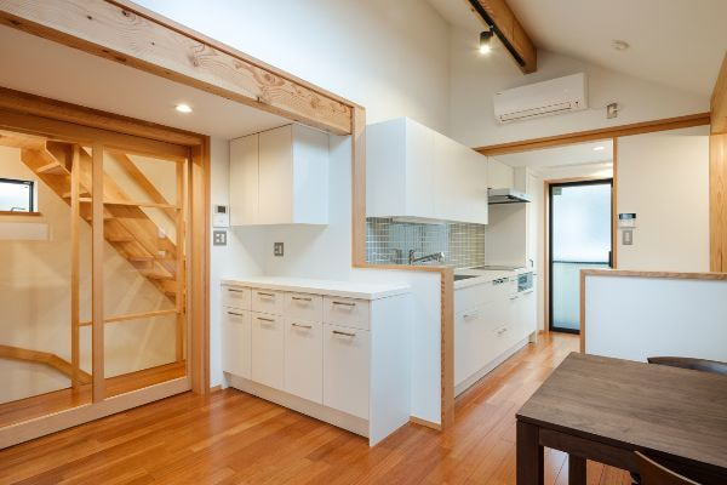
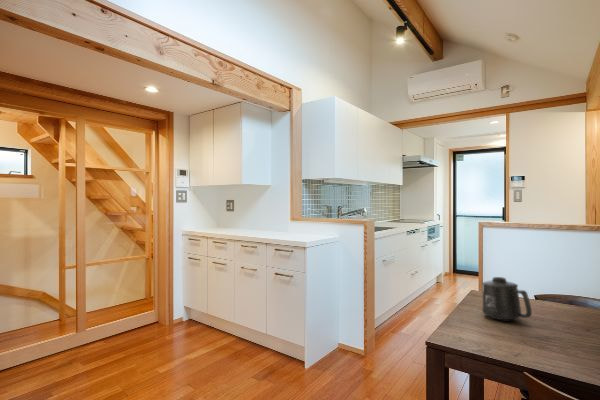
+ mug [481,276,533,321]
